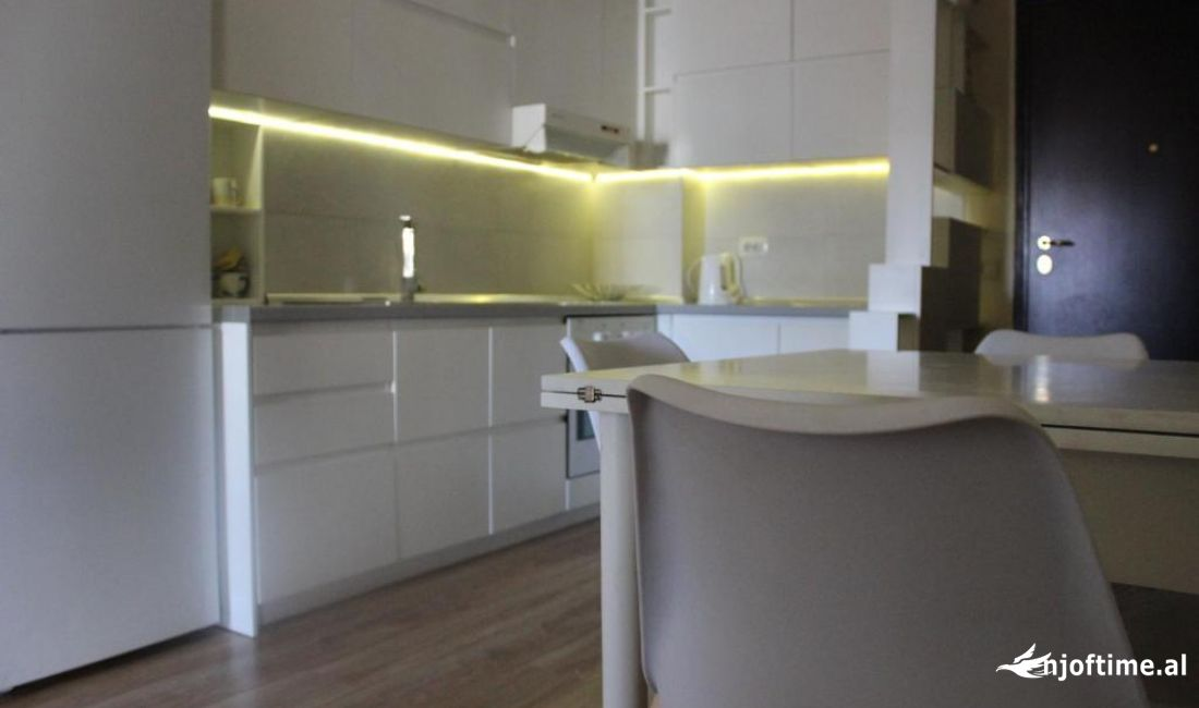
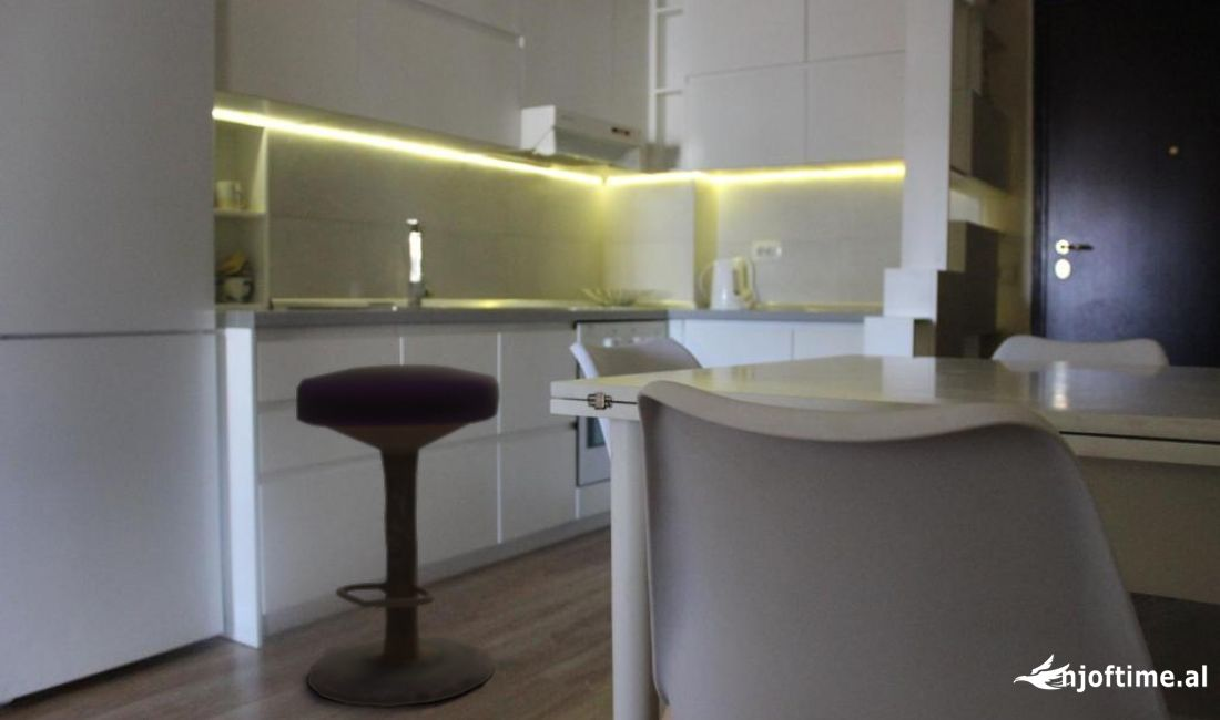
+ stool [295,363,501,708]
